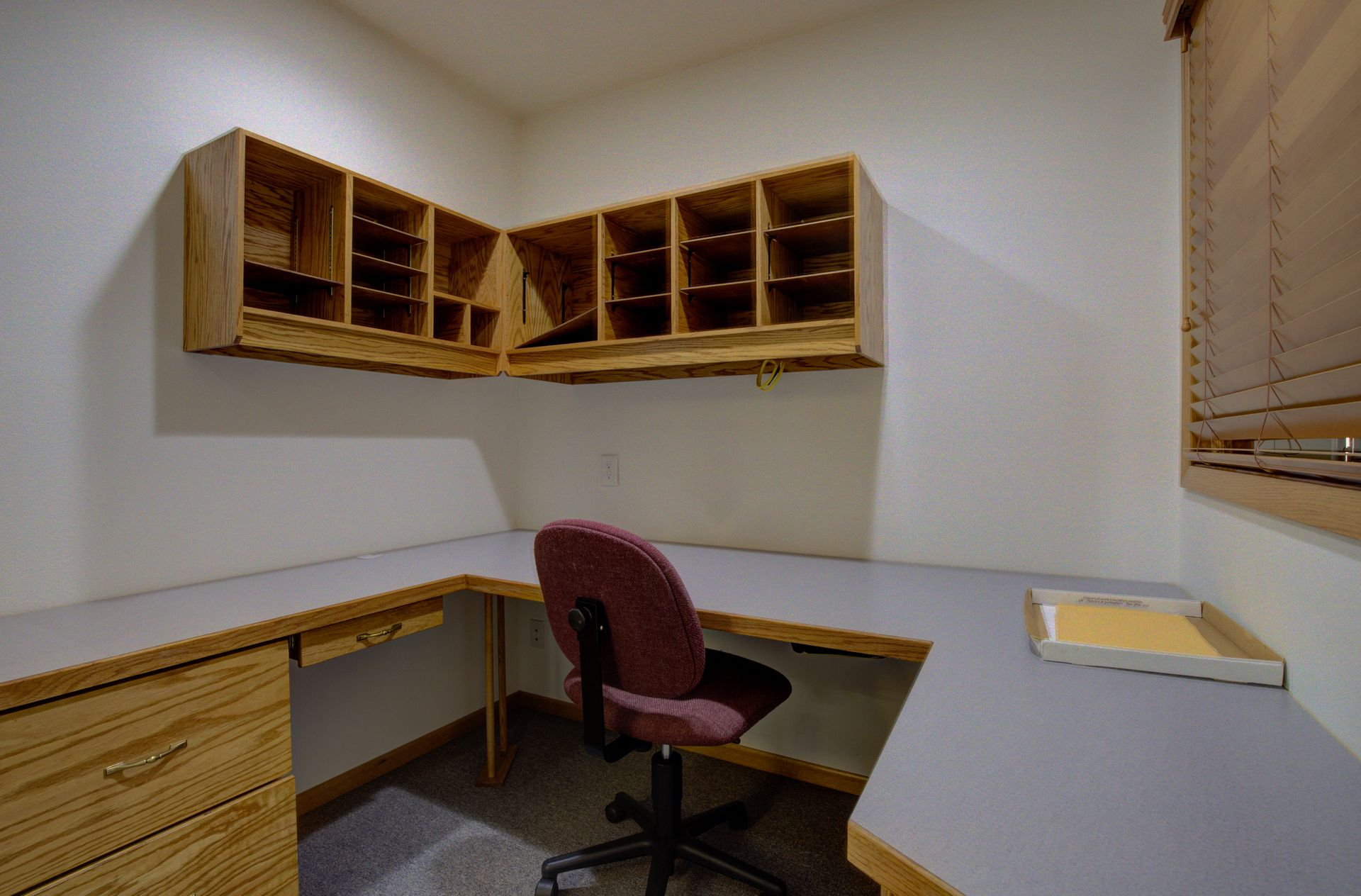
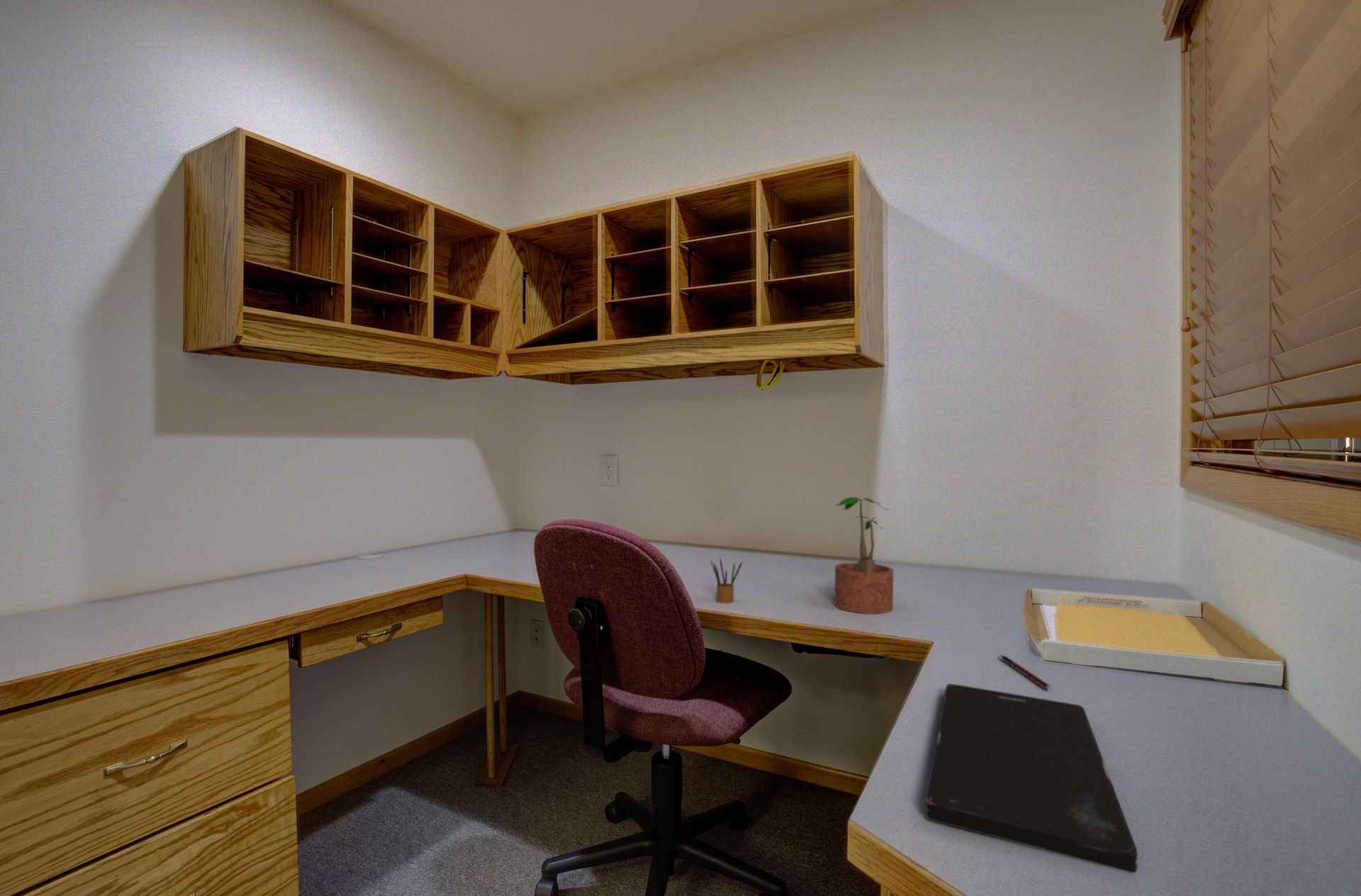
+ pen [999,654,1051,690]
+ potted plant [834,496,894,615]
+ pencil box [710,558,743,604]
+ smartphone [925,683,1138,873]
